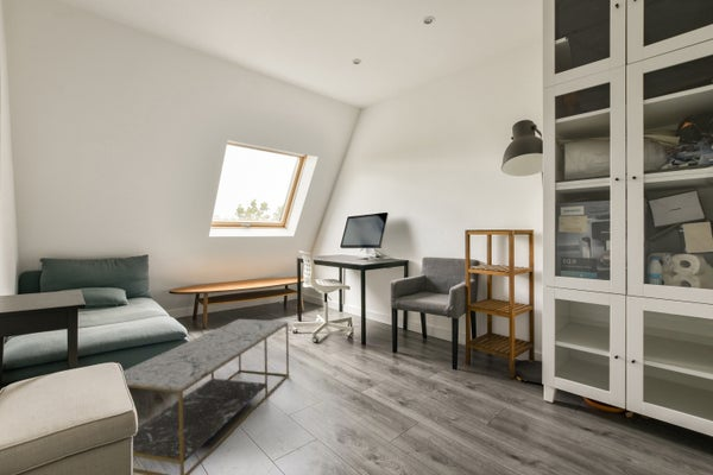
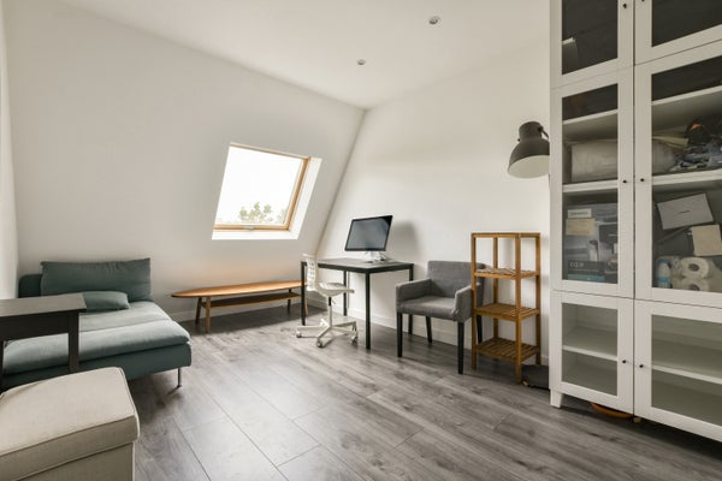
- coffee table [122,318,290,475]
